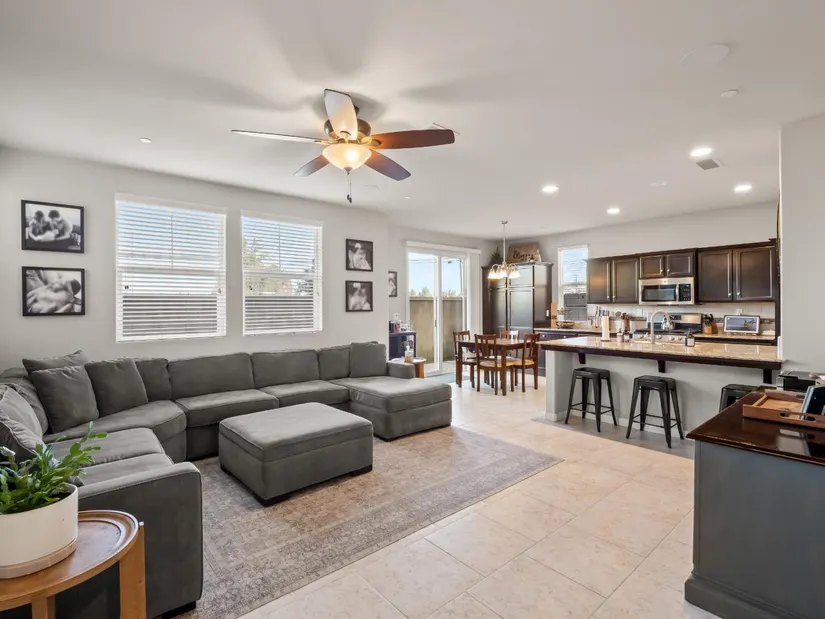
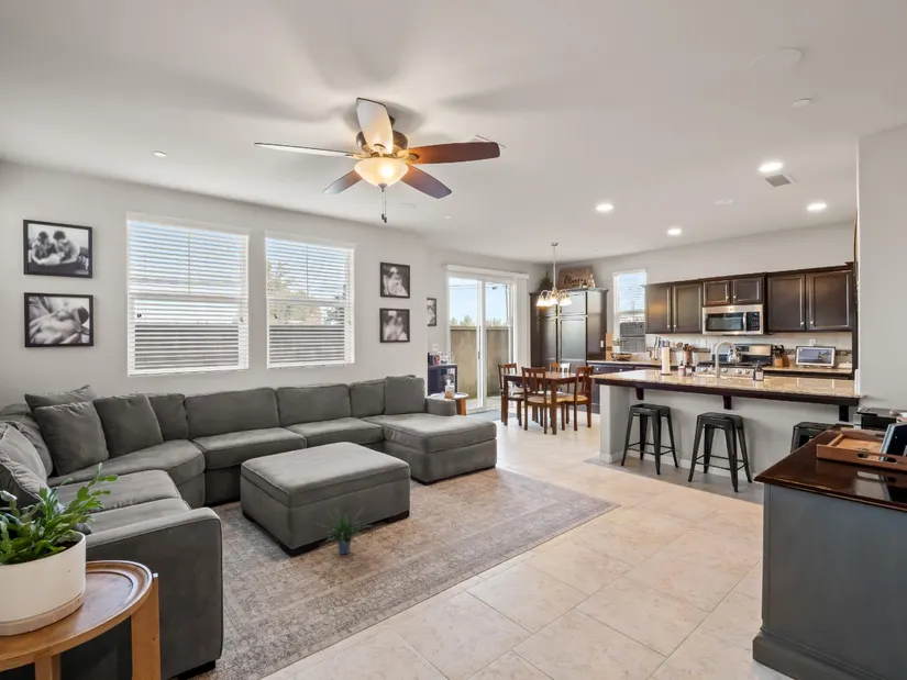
+ potted plant [312,504,374,556]
